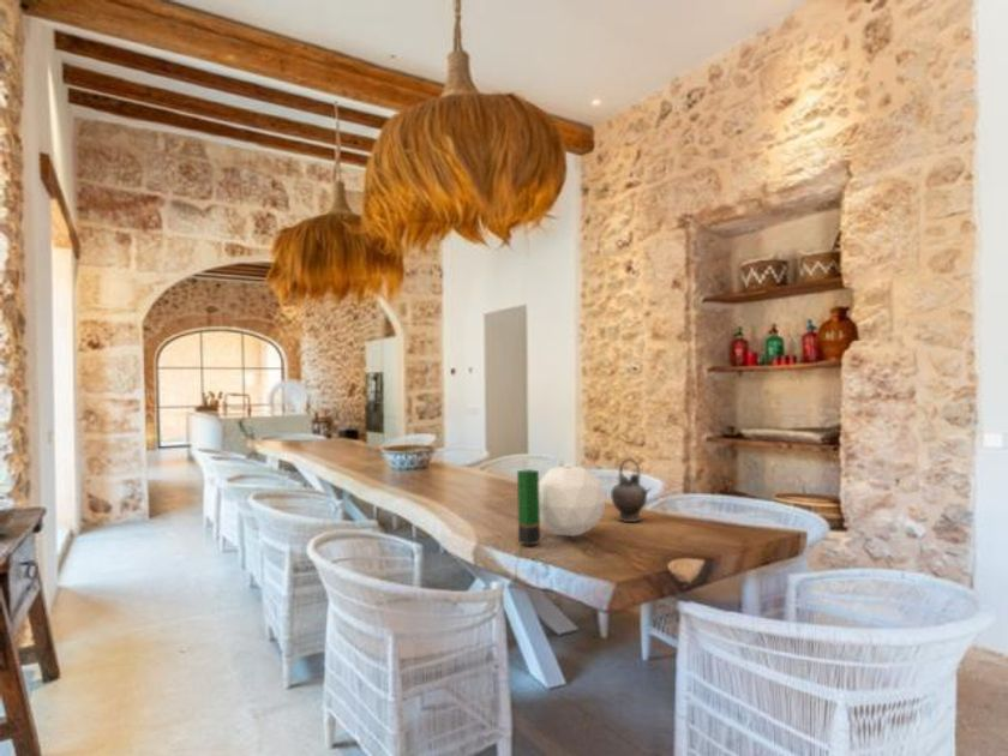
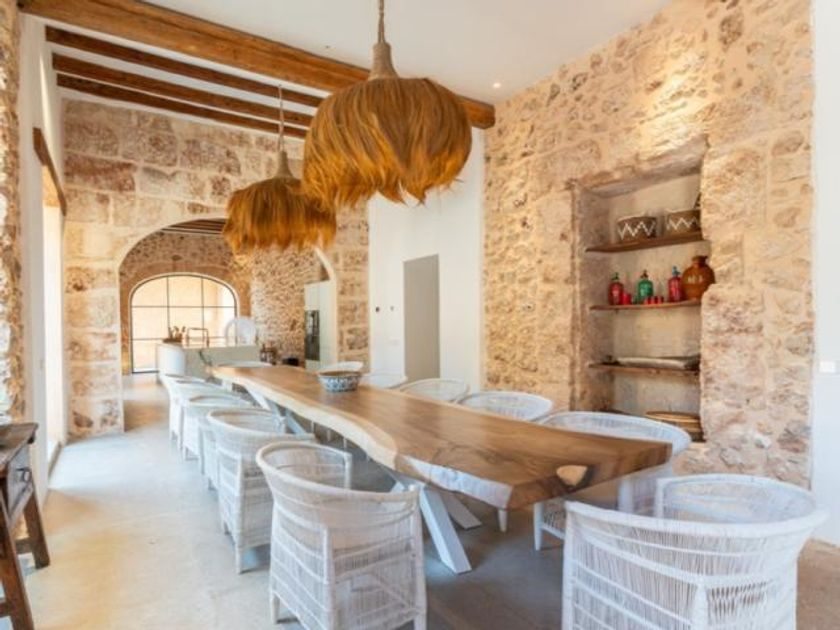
- plant pot [516,462,607,546]
- teapot [610,457,653,523]
